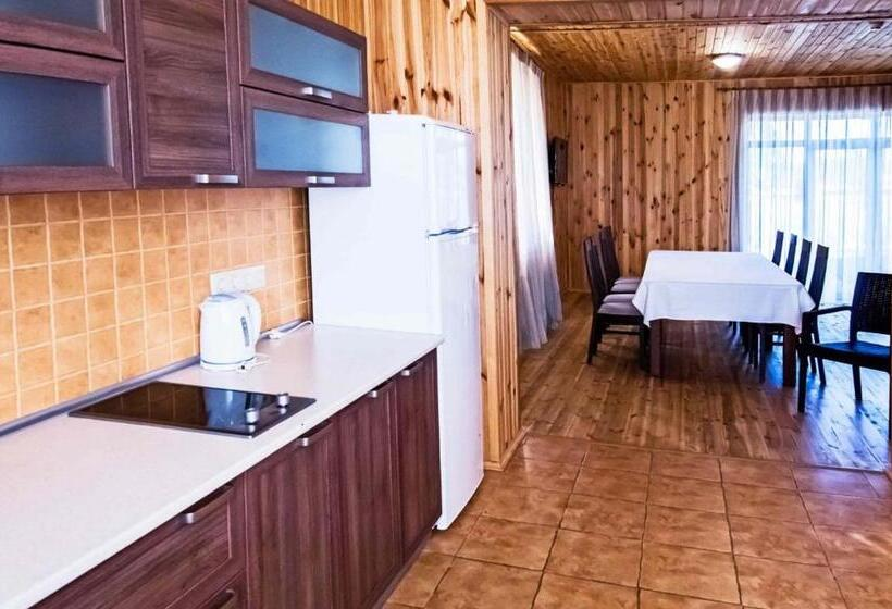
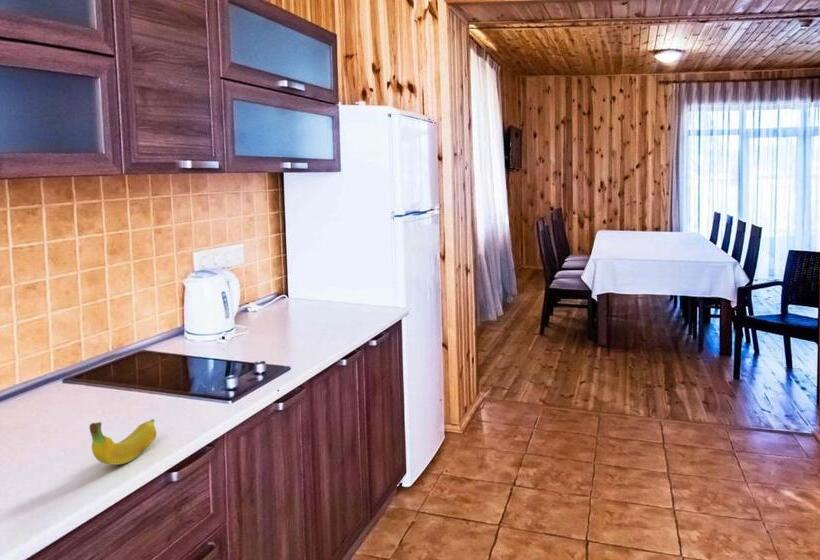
+ fruit [88,418,157,466]
